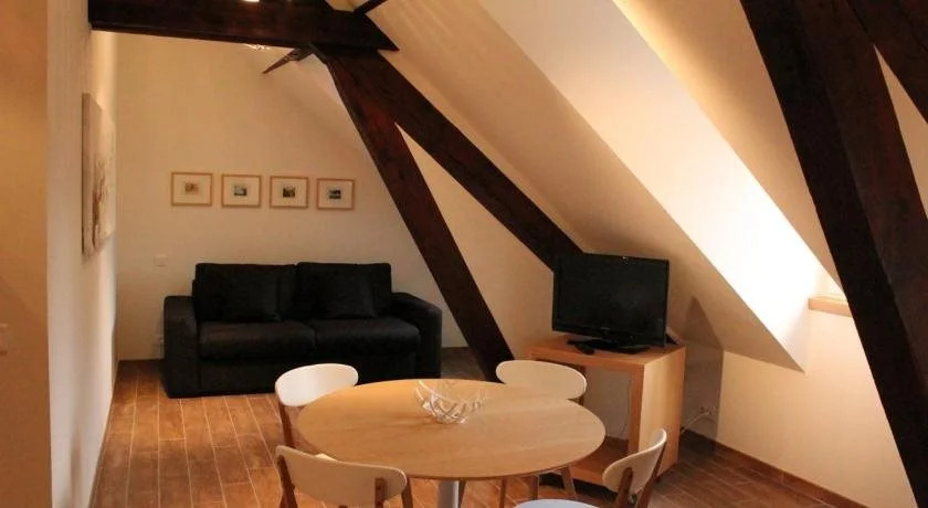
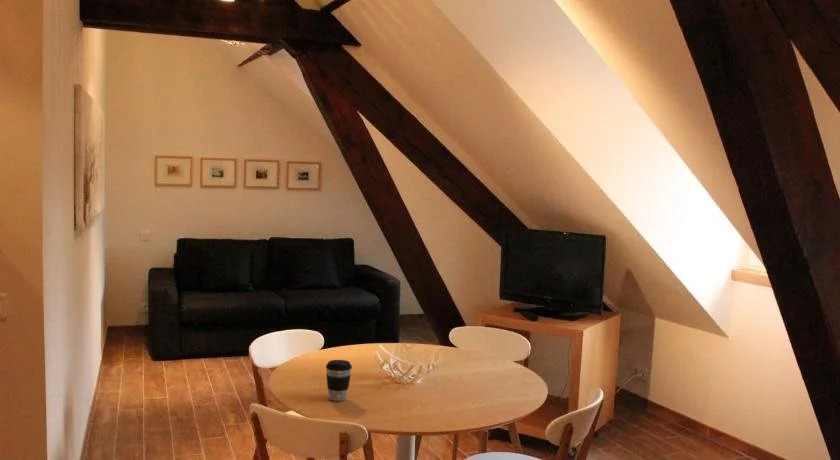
+ coffee cup [325,359,353,402]
